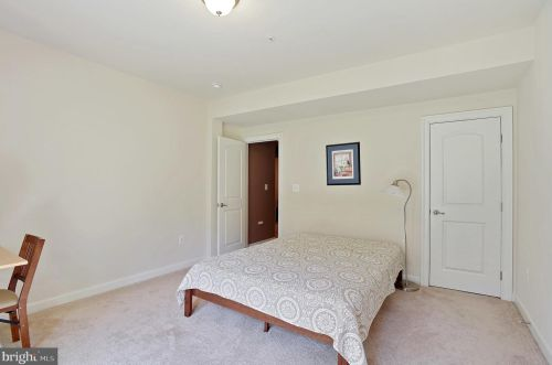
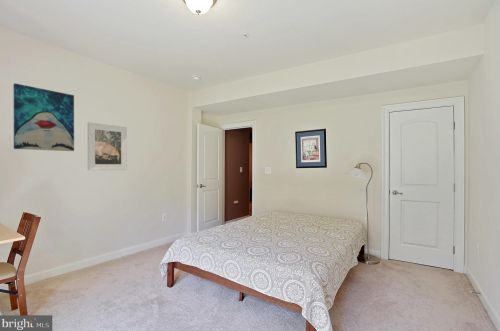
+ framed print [87,121,128,172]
+ wall art [13,82,75,152]
